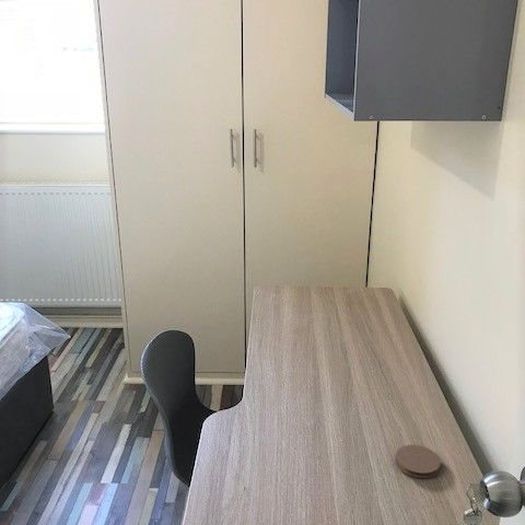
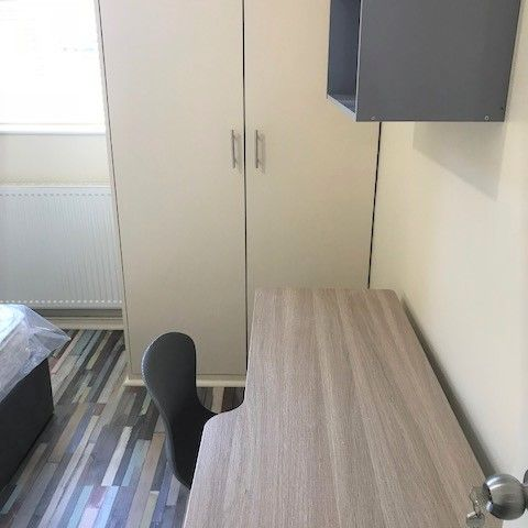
- coaster [395,444,442,479]
